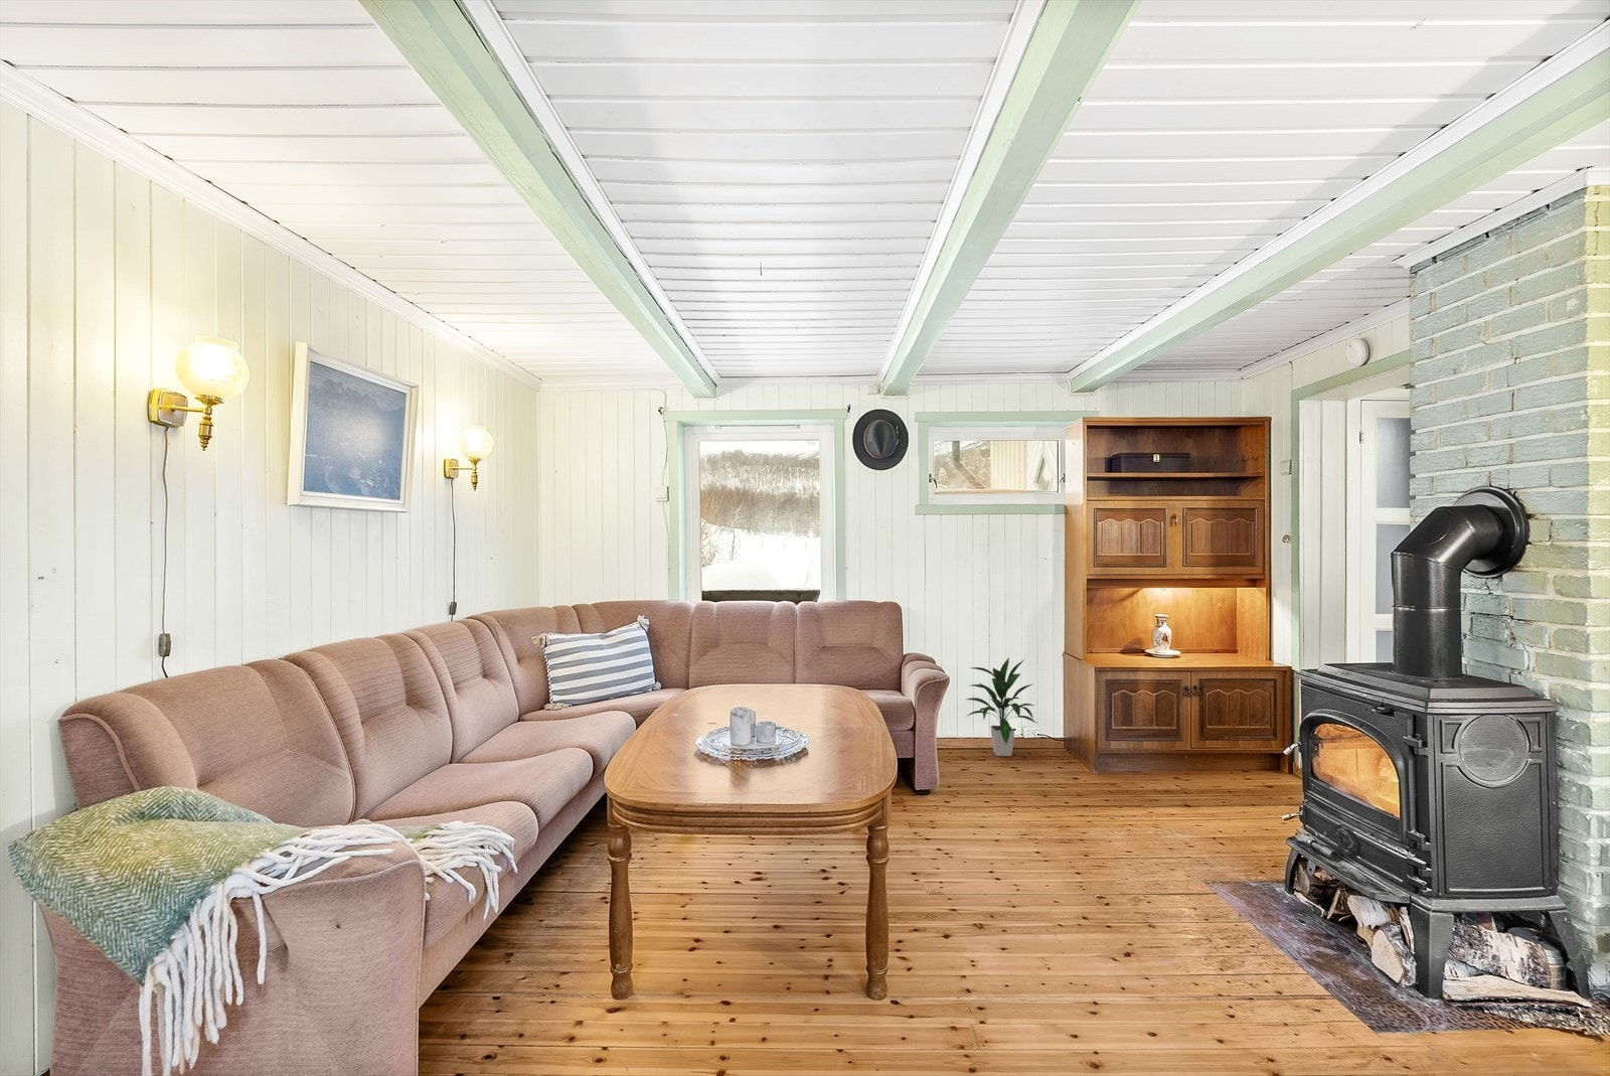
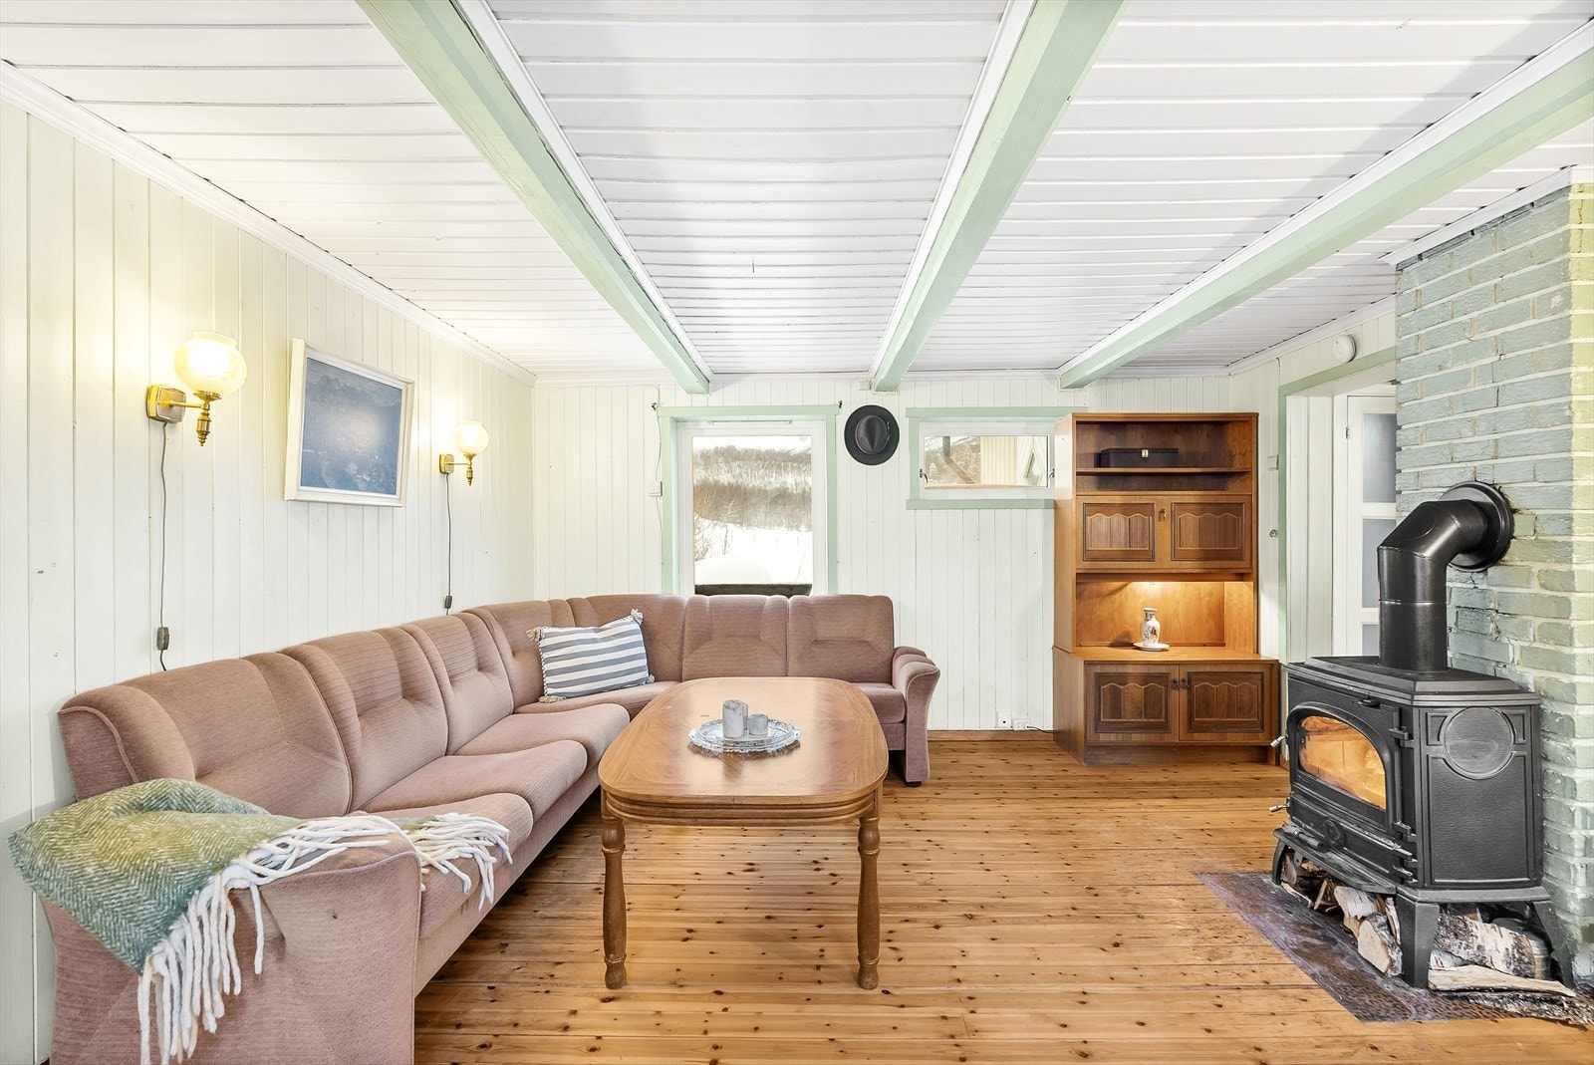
- indoor plant [964,656,1039,757]
